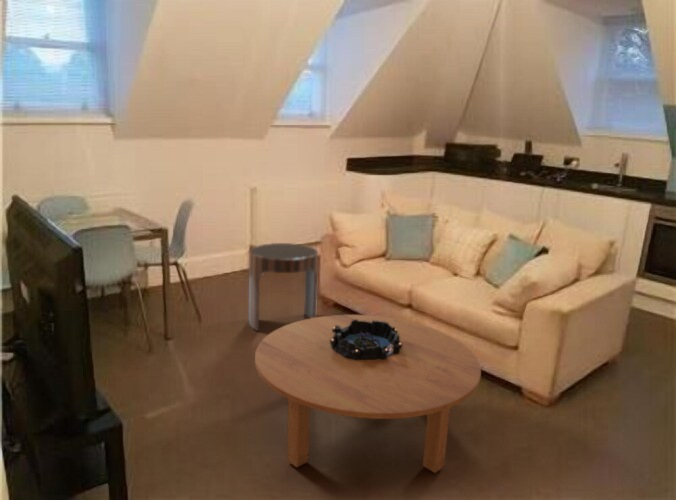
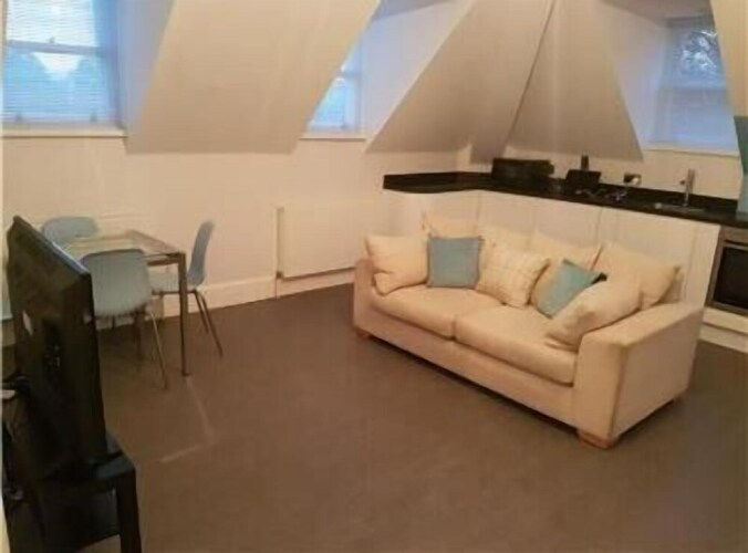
- decorative bowl [330,319,402,361]
- coffee table [254,314,482,474]
- side table [248,242,319,332]
